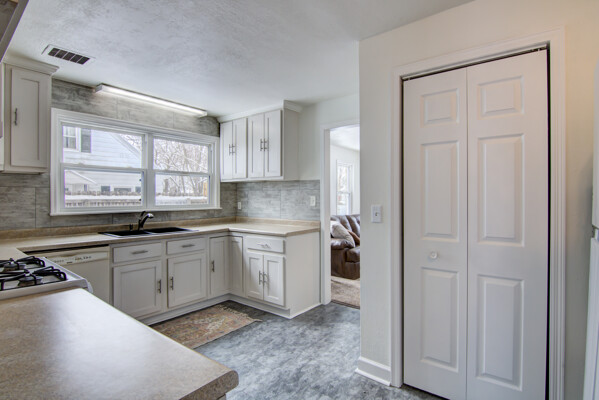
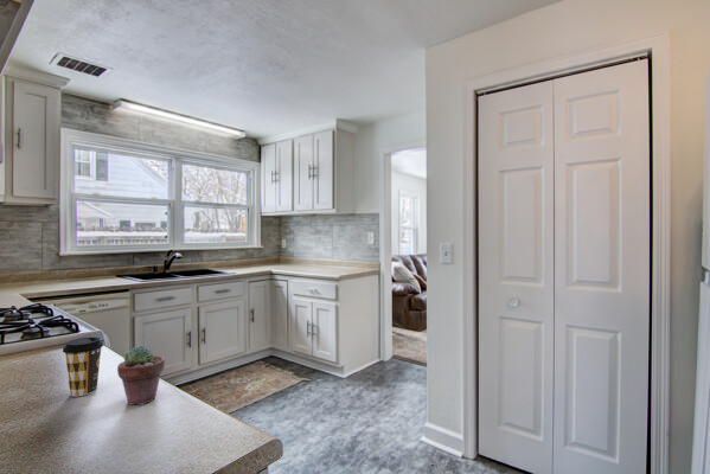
+ potted succulent [116,345,166,406]
+ coffee cup [62,337,104,397]
